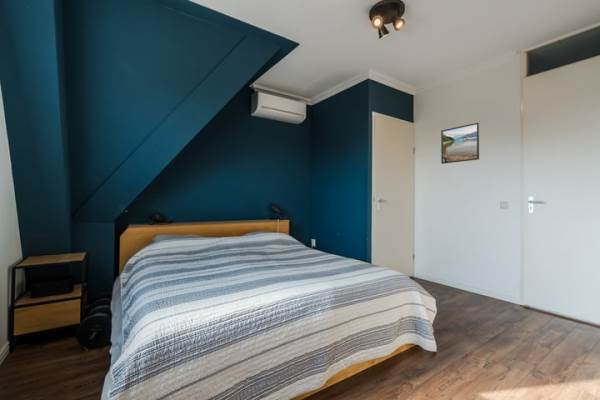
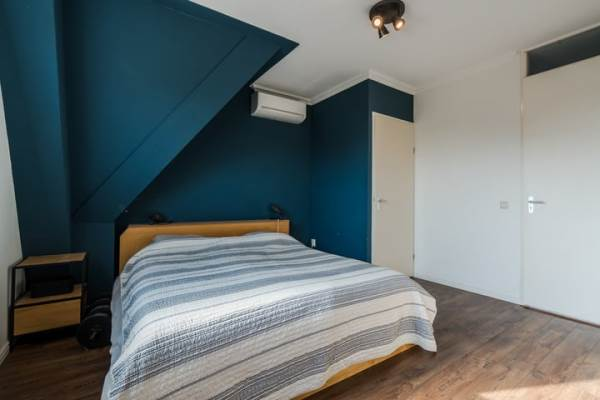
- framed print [440,122,480,165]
